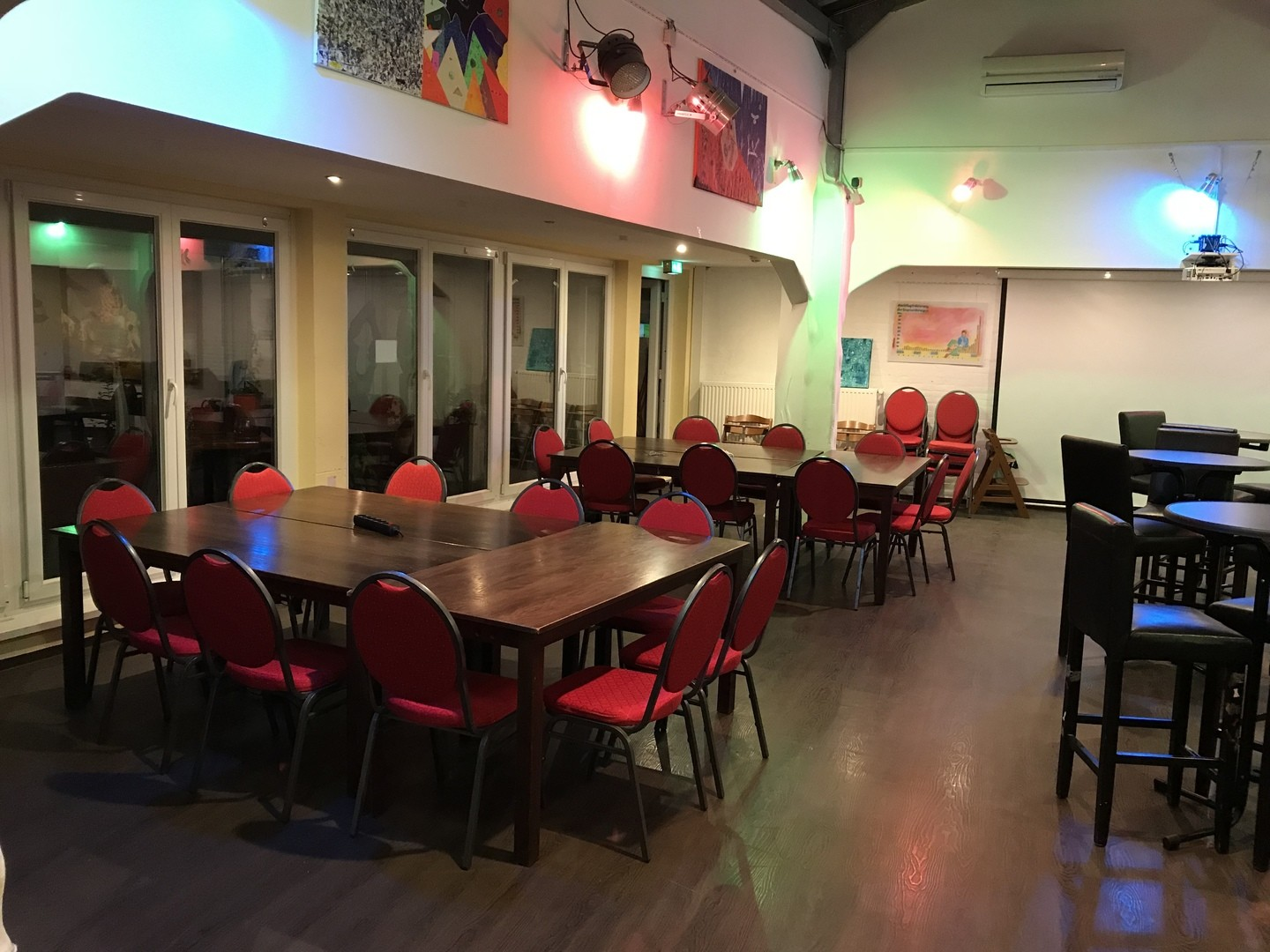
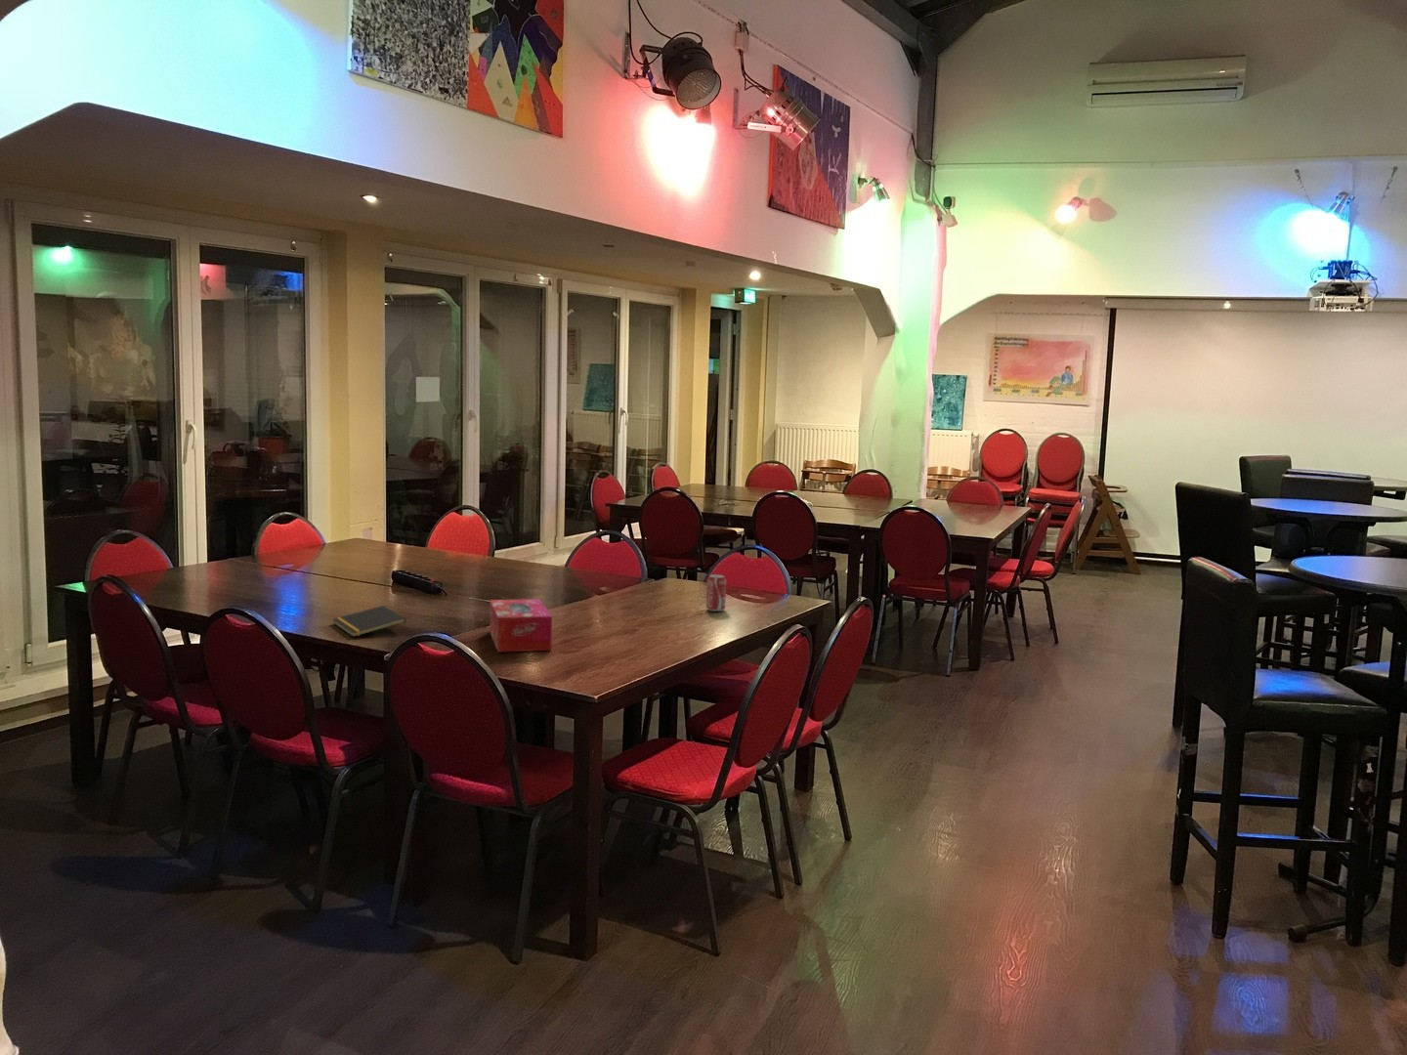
+ beverage can [706,573,727,613]
+ notepad [331,605,408,638]
+ tissue box [489,597,553,653]
